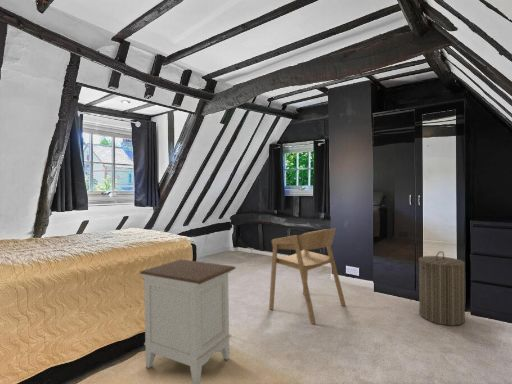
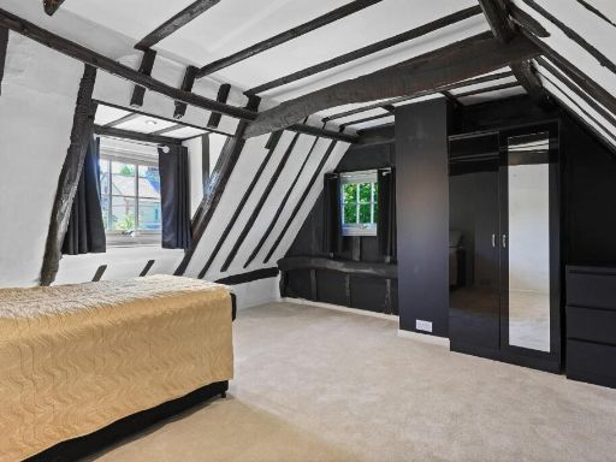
- chair [268,227,347,325]
- laundry hamper [418,250,466,327]
- nightstand [139,258,237,384]
